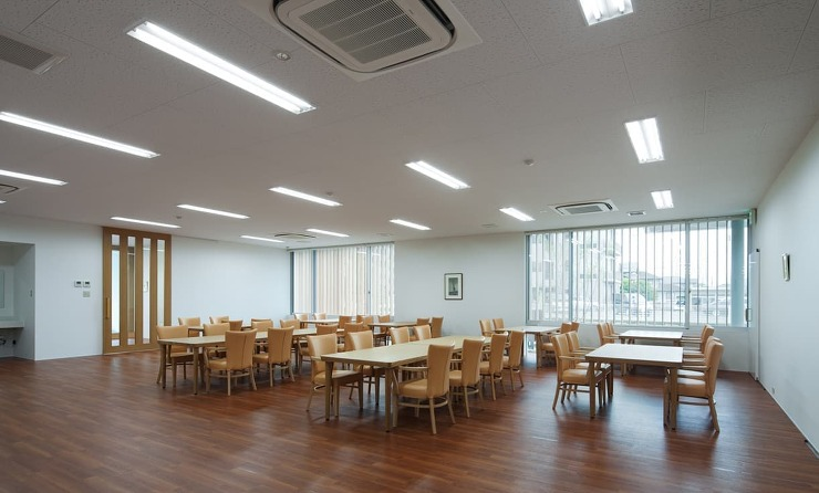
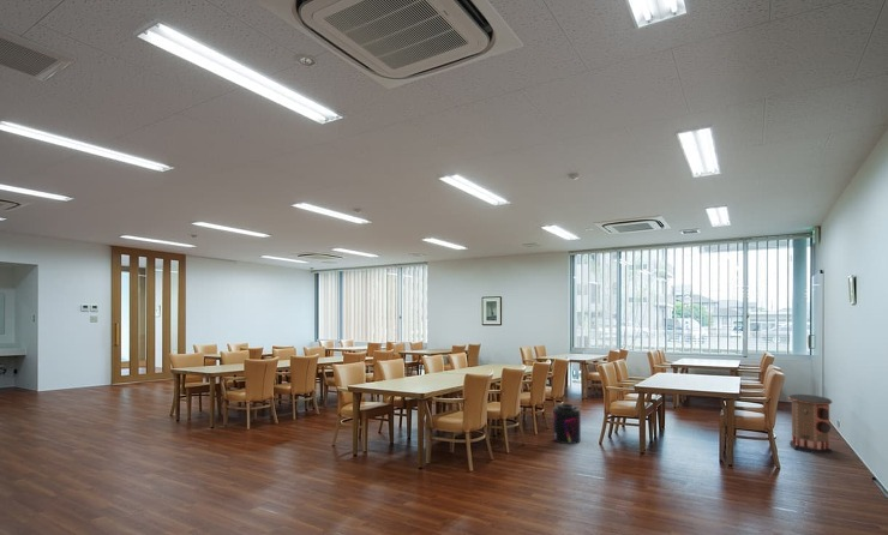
+ speaker [787,393,834,455]
+ supplement container [552,403,582,445]
